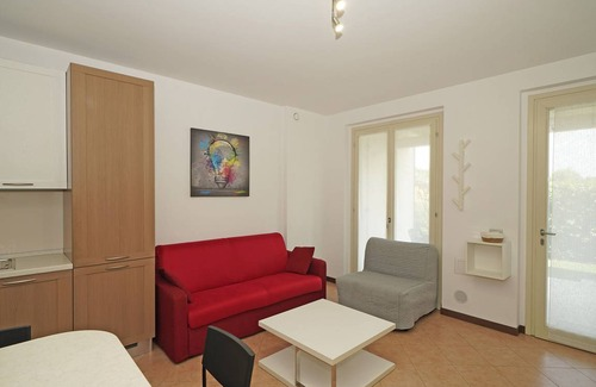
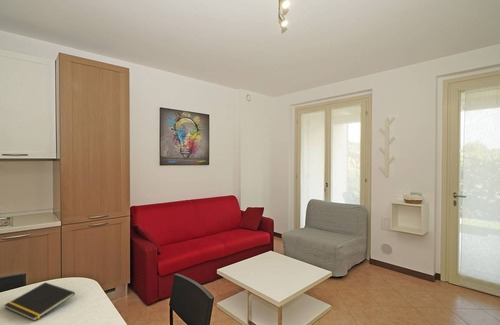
+ notepad [4,281,76,322]
